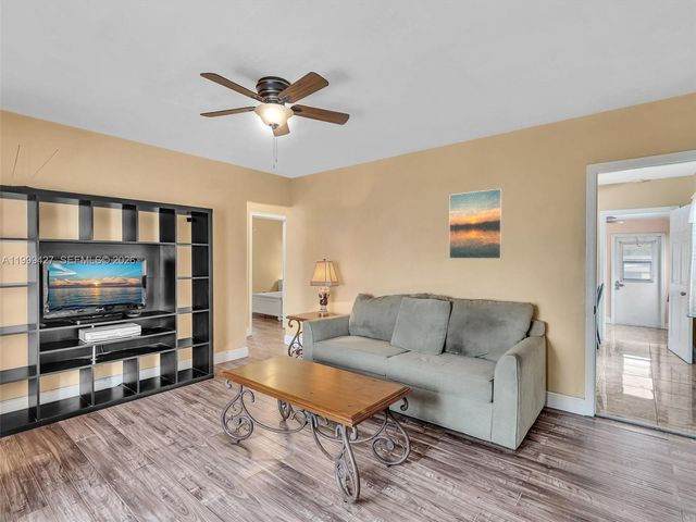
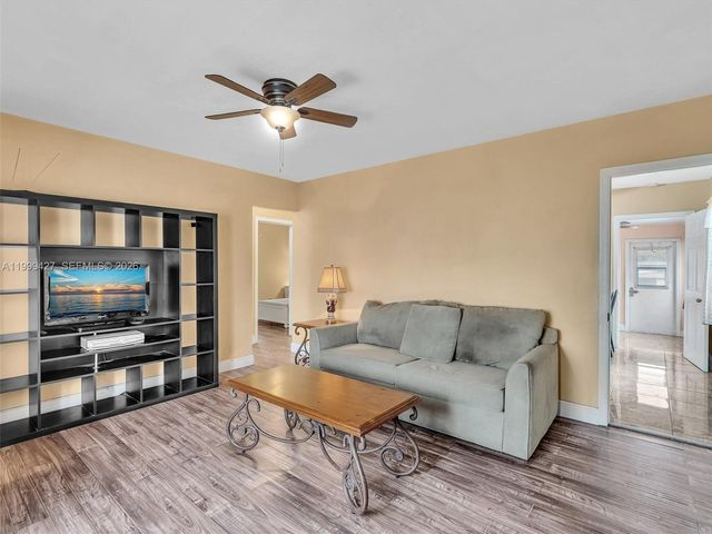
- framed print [448,187,504,260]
